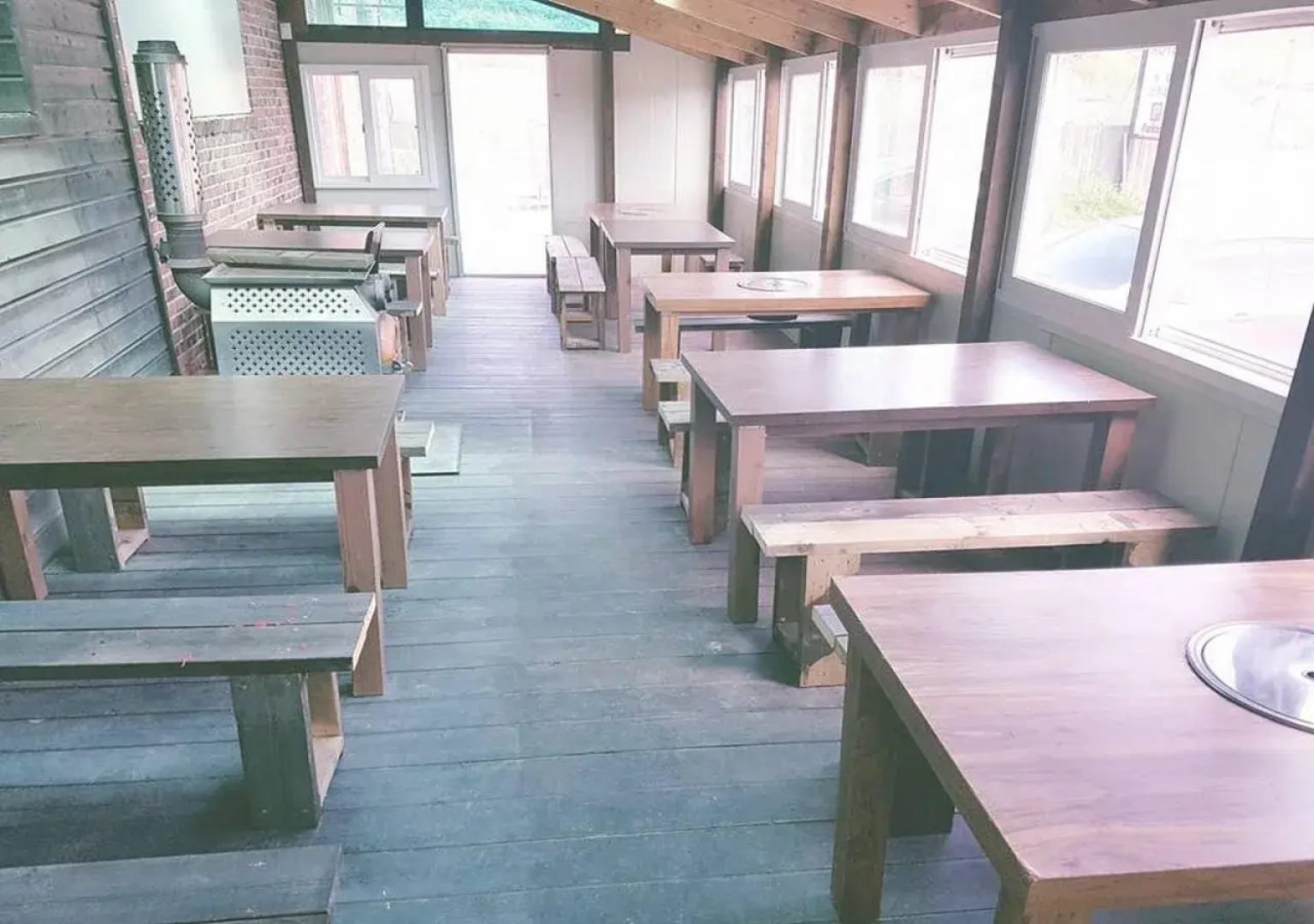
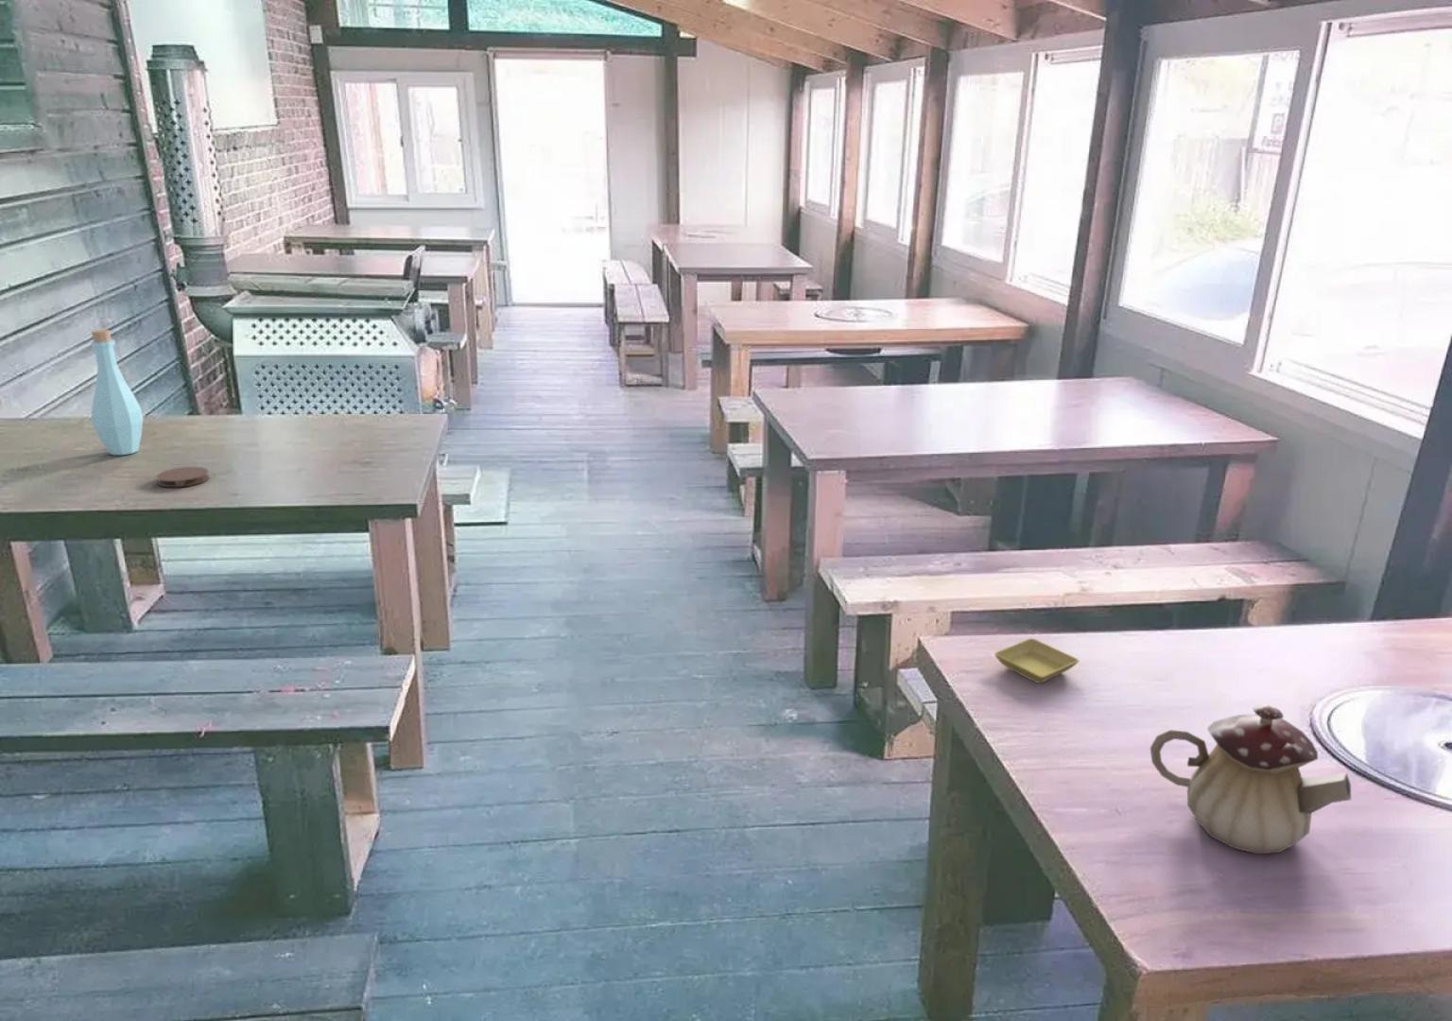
+ saucer [993,638,1081,684]
+ bottle [90,329,144,455]
+ coaster [155,466,210,487]
+ teapot [1149,704,1351,854]
